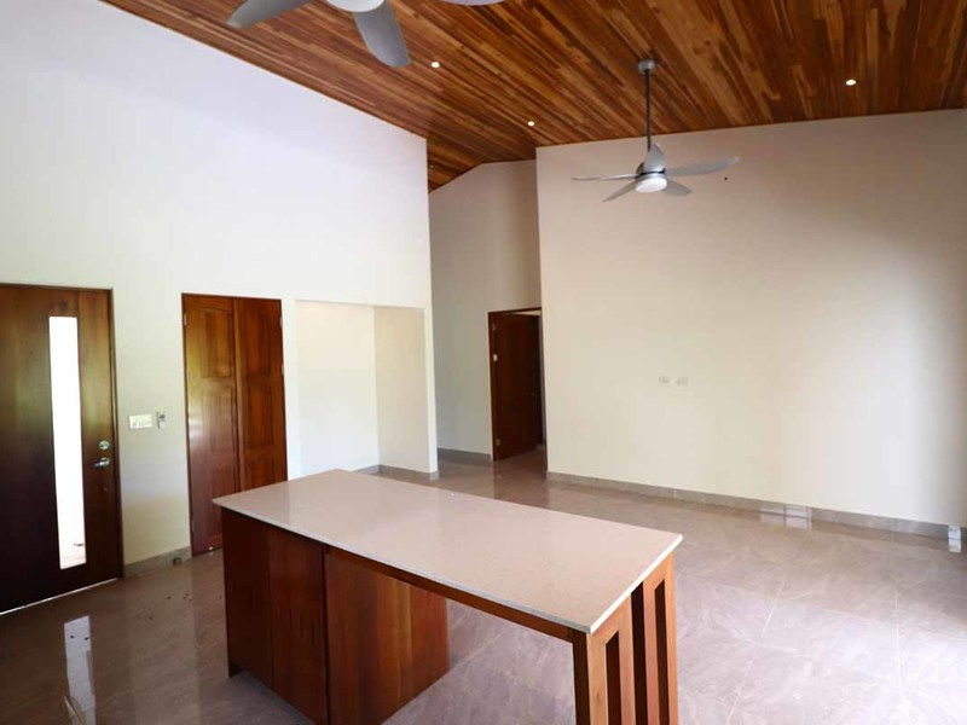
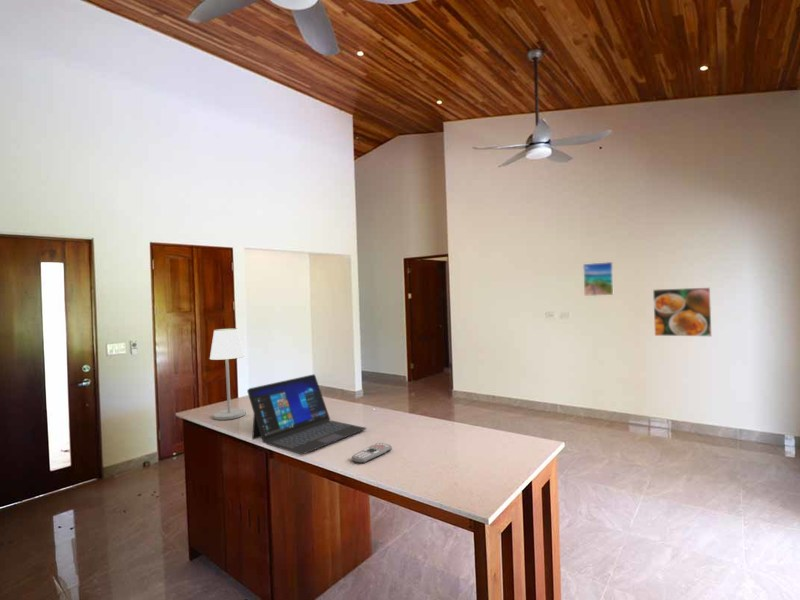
+ table lamp [208,327,246,421]
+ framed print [652,287,713,338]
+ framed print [582,261,615,297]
+ laptop [246,373,368,456]
+ remote control [351,442,393,464]
